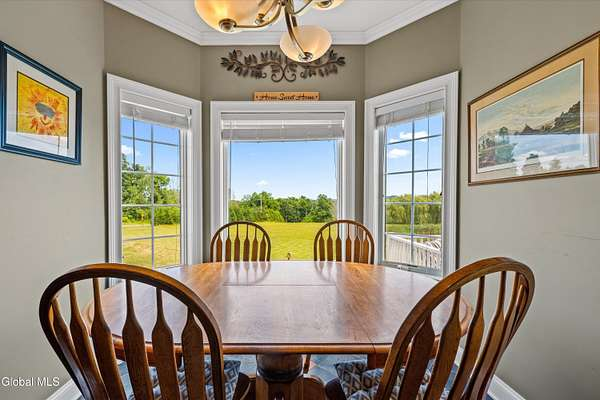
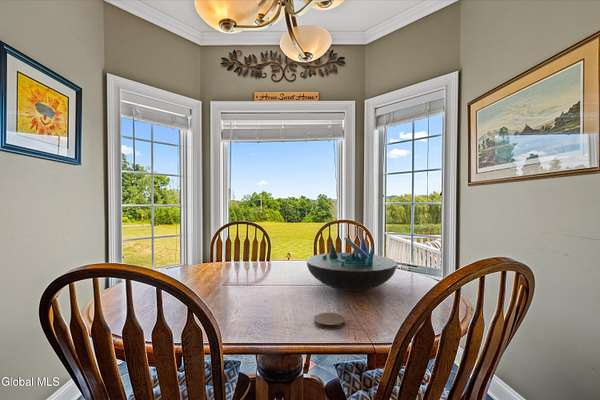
+ coaster [313,312,346,330]
+ decorative bowl [306,233,398,292]
